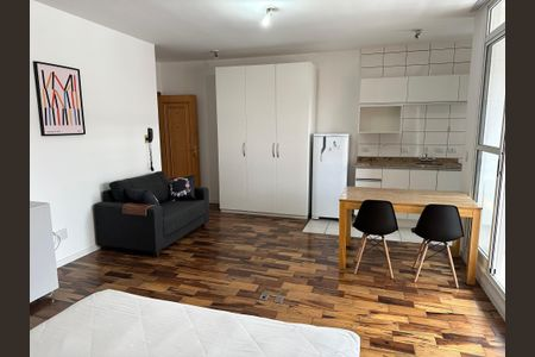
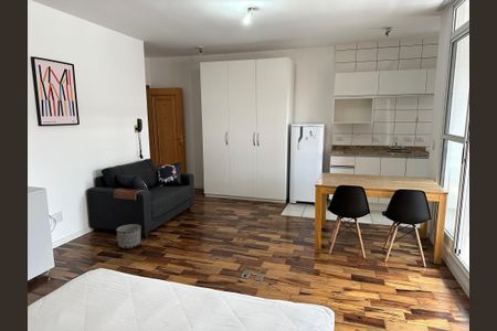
+ planter [116,223,141,249]
